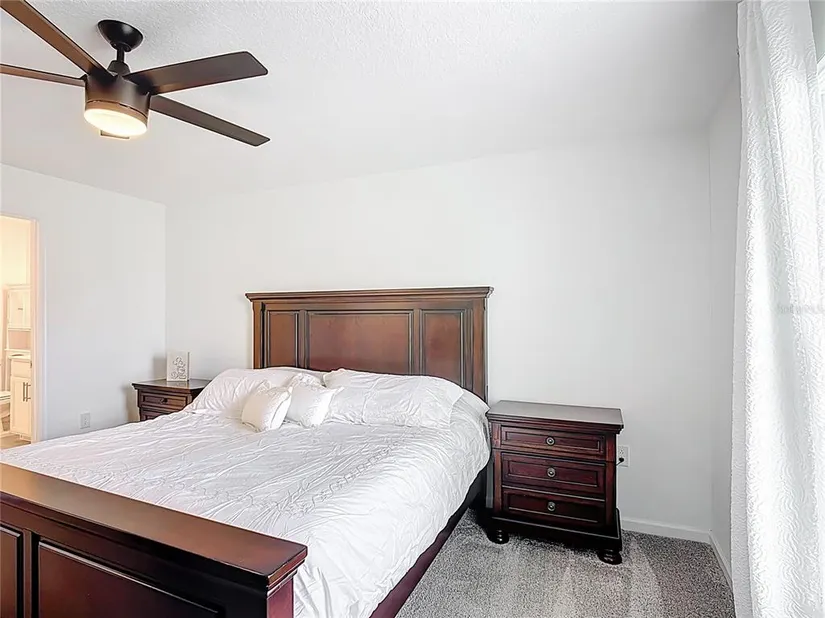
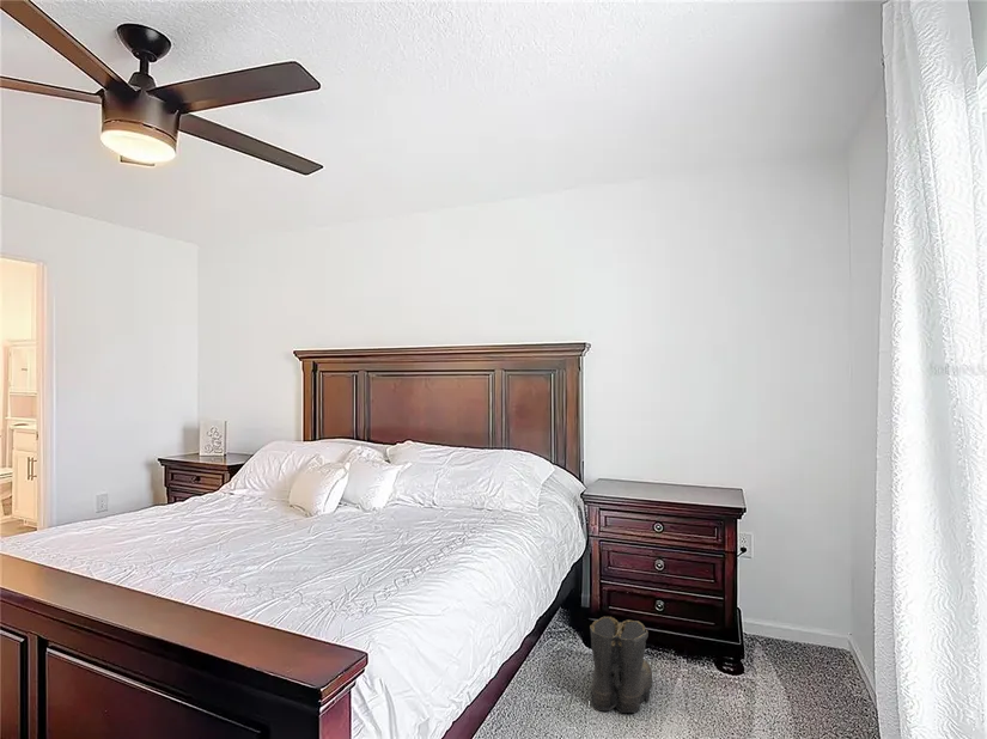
+ boots [589,616,653,714]
